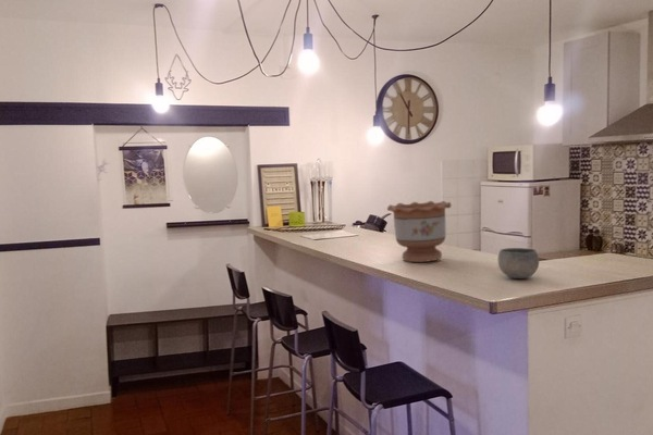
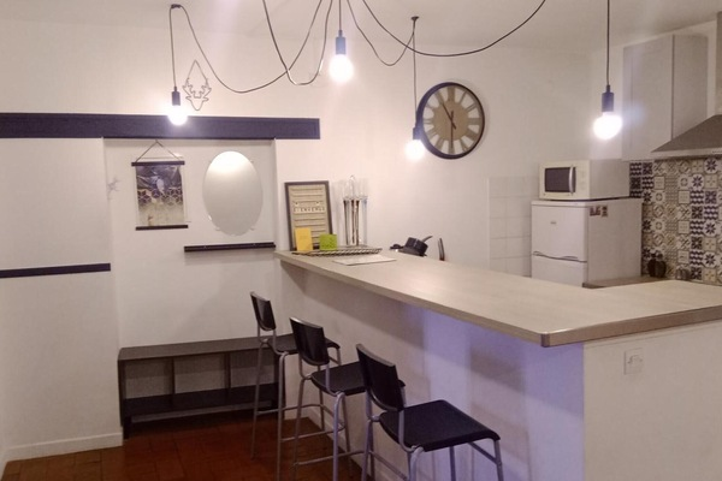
- bowl [497,247,540,279]
- flower pot [386,200,452,263]
